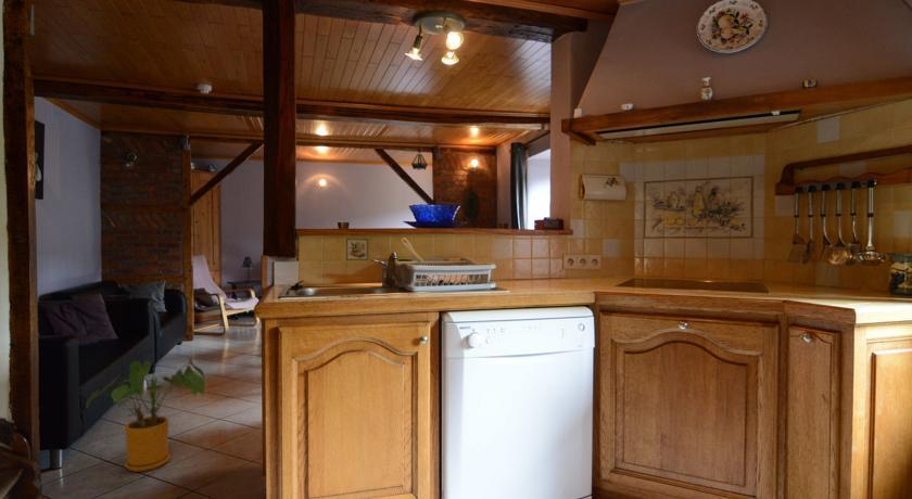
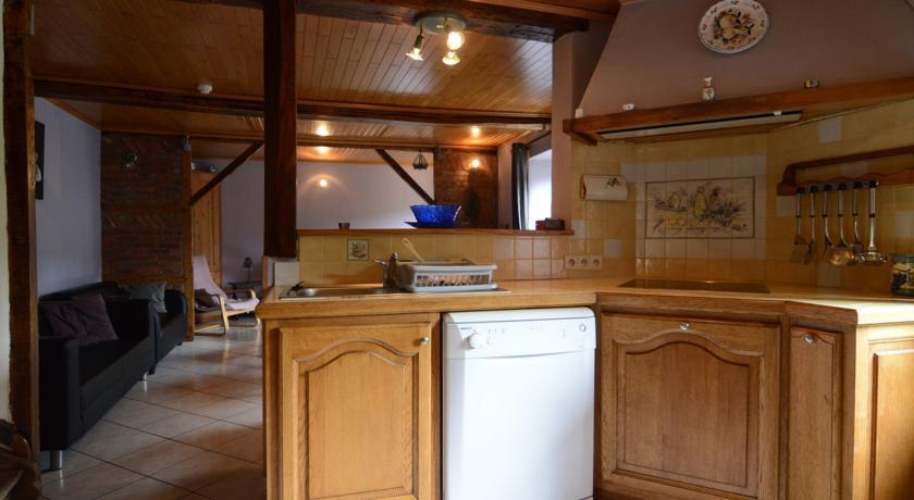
- house plant [85,356,207,473]
